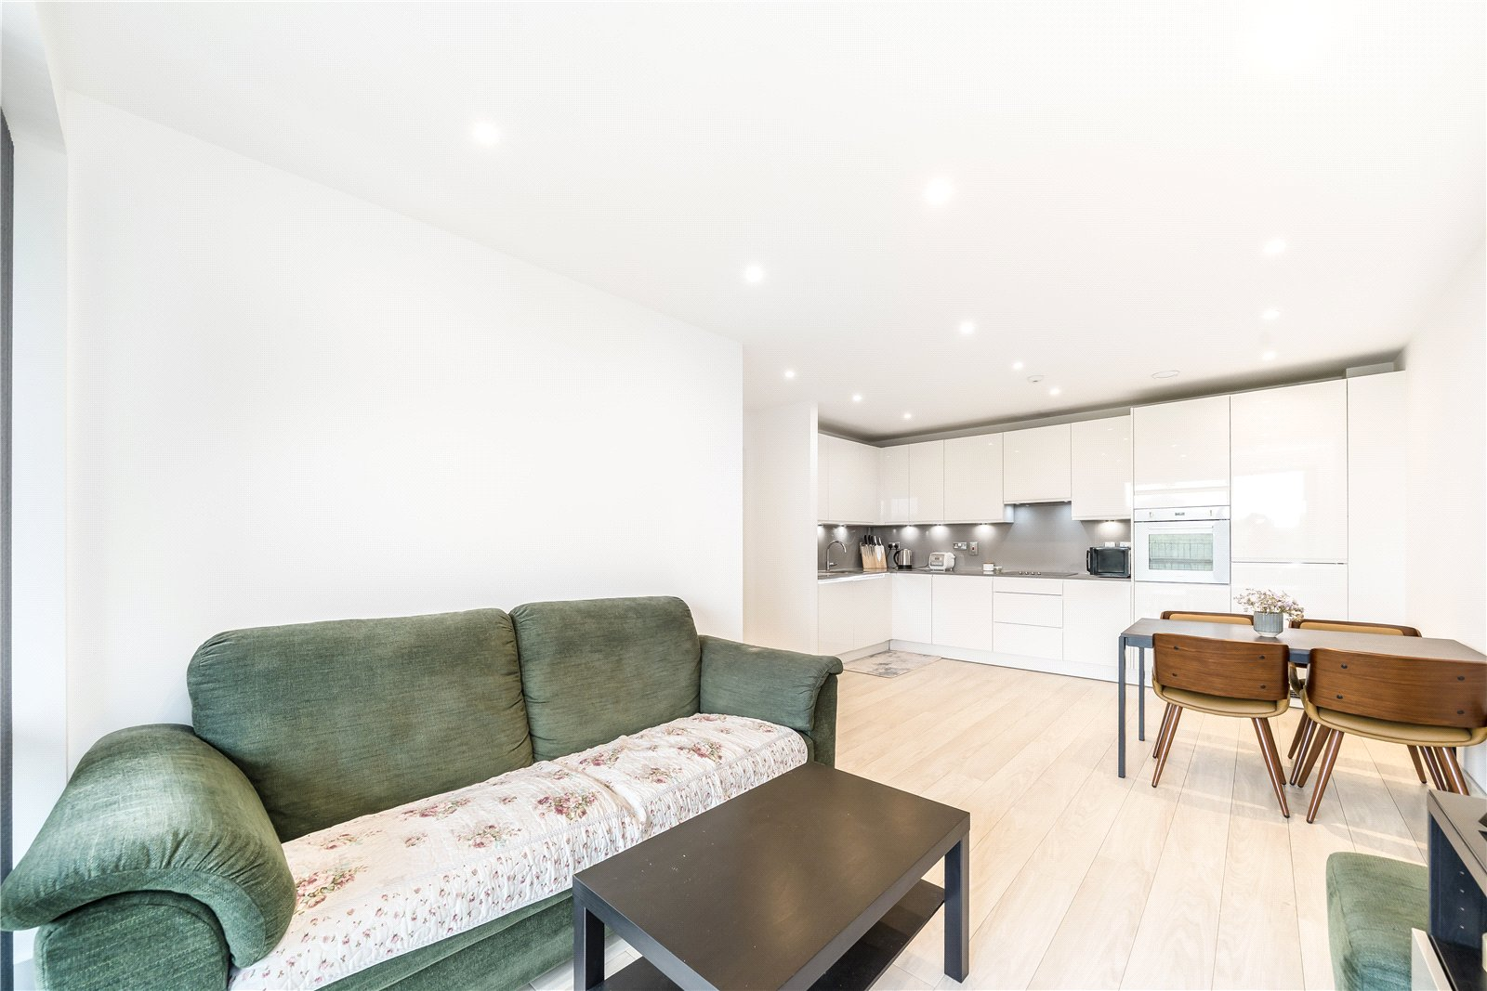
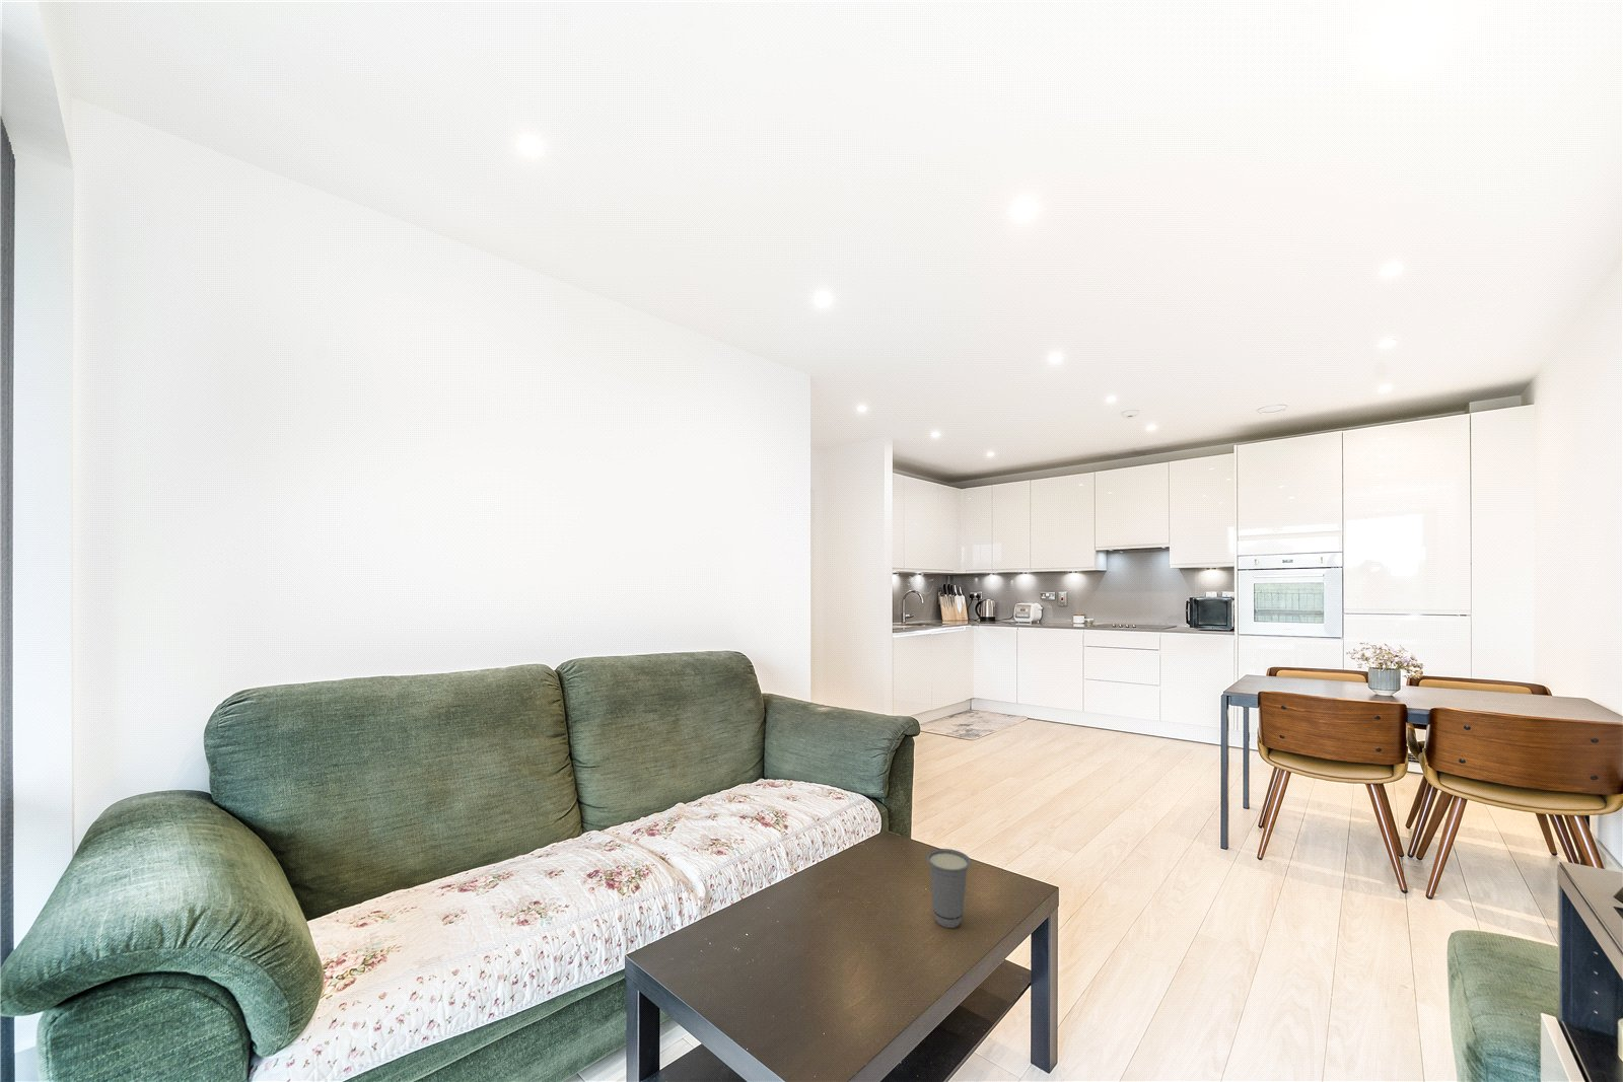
+ cup [925,848,972,929]
